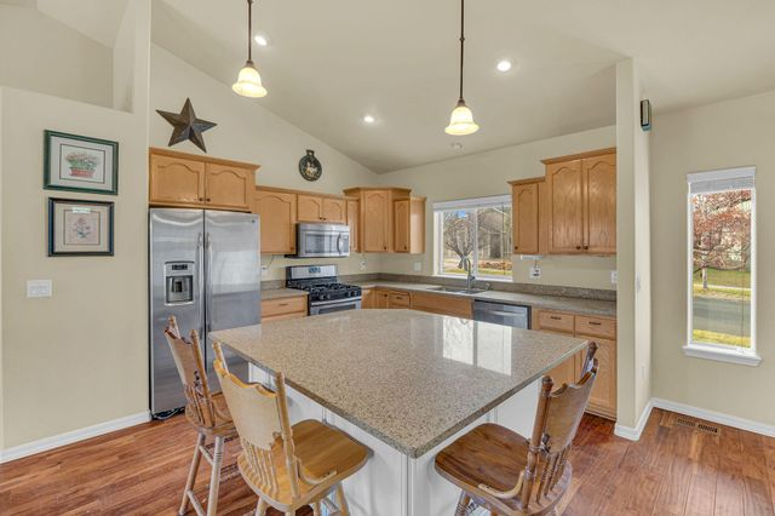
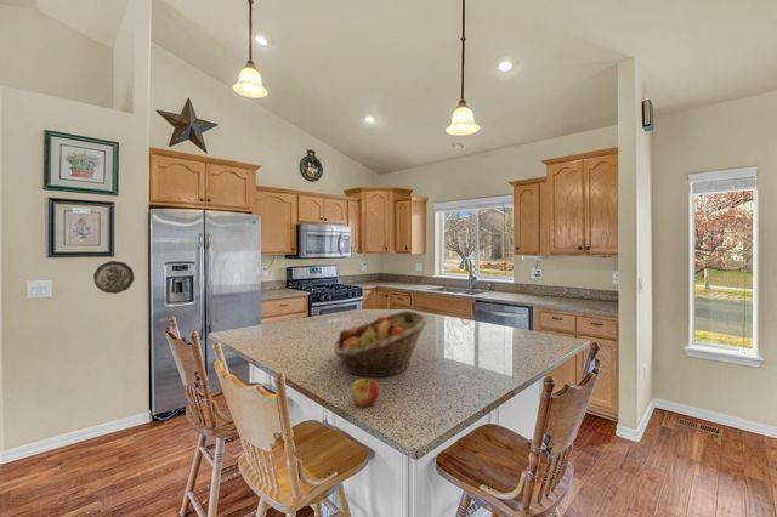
+ fruit basket [333,309,430,379]
+ apple [350,377,381,408]
+ decorative plate [92,260,135,295]
